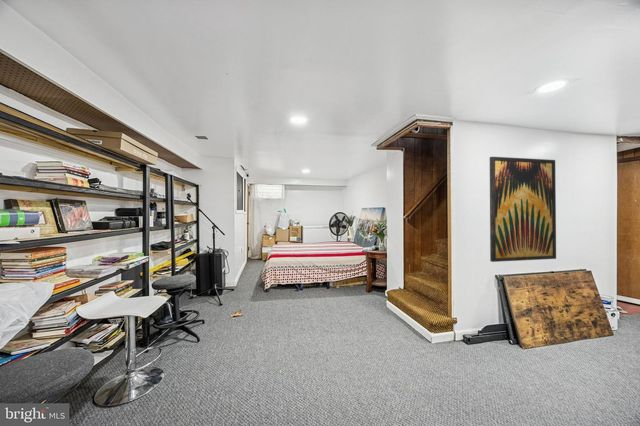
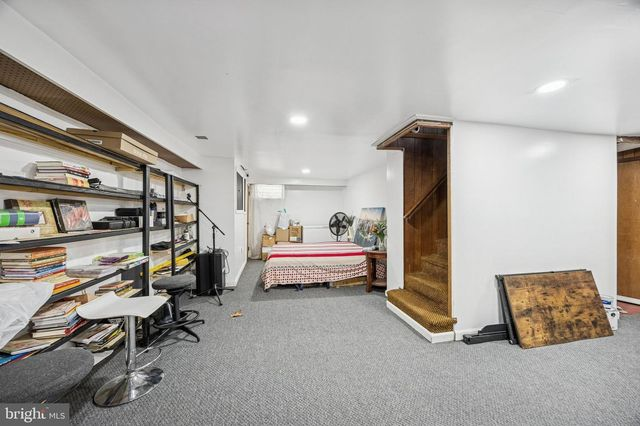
- wall art [489,156,557,263]
